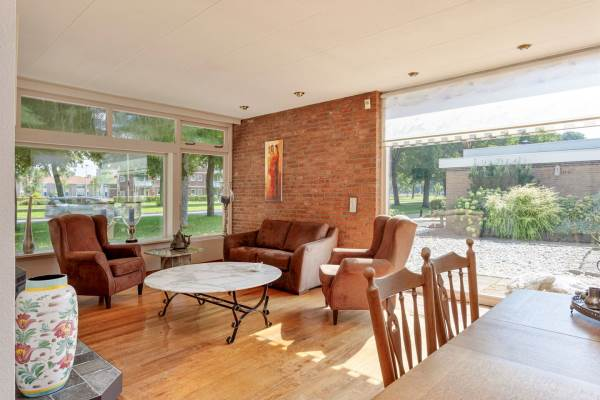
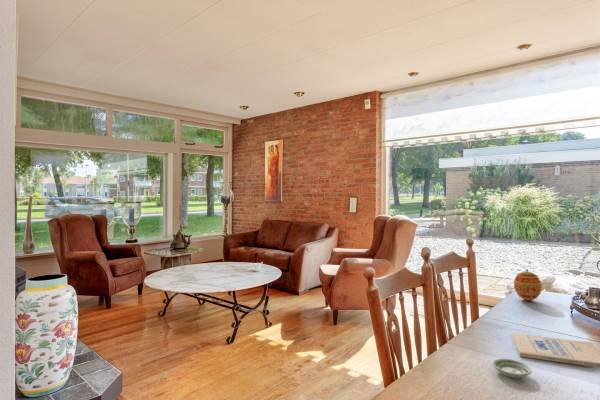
+ book [509,332,600,368]
+ decorative egg [513,268,543,302]
+ saucer [491,358,533,379]
